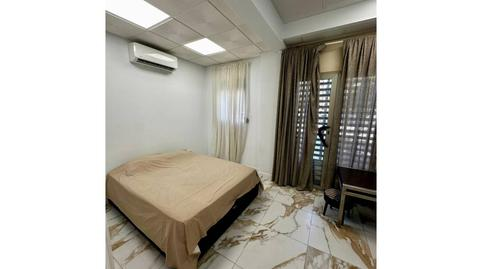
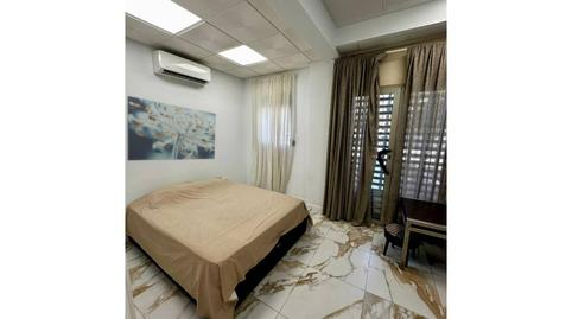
+ wall art [126,95,217,161]
